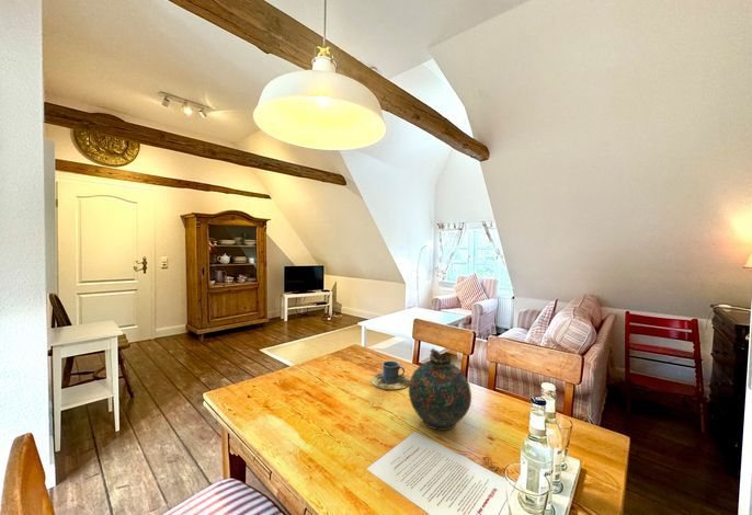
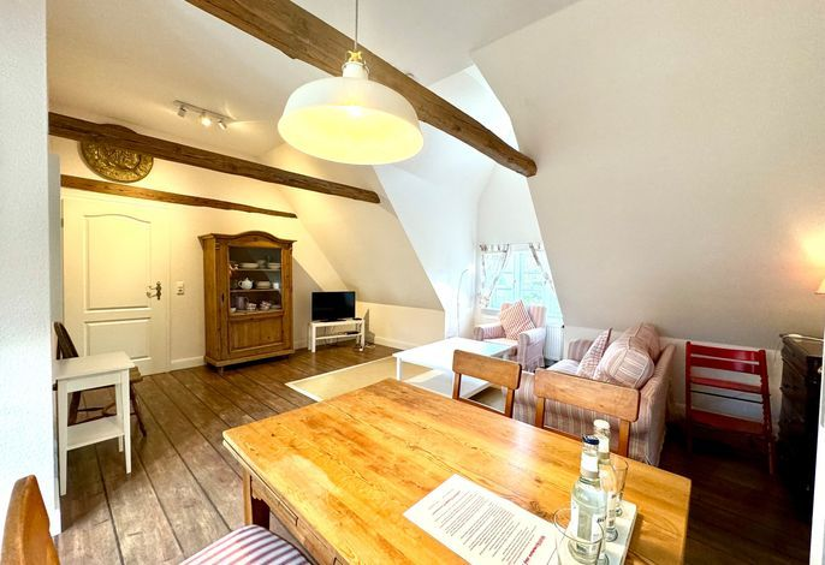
- cup [371,360,411,390]
- snuff bottle [408,347,472,432]
